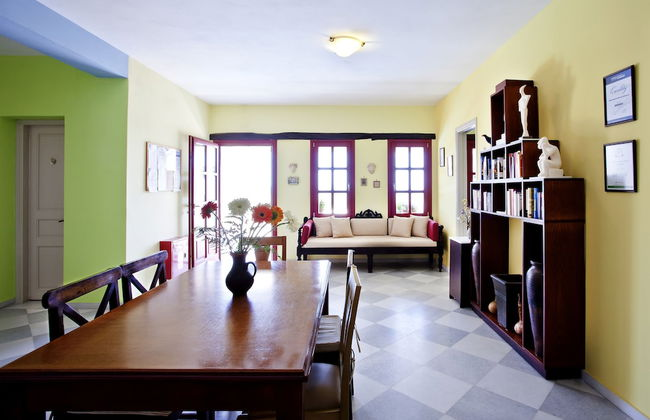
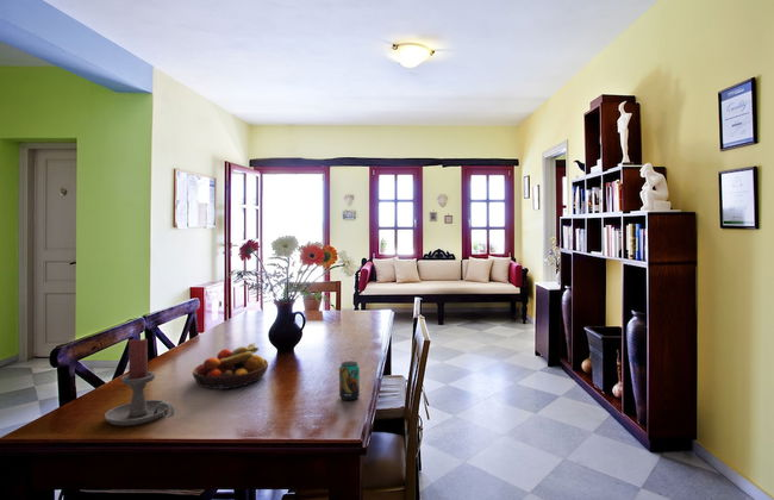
+ fruit bowl [192,342,269,390]
+ candle holder [104,338,175,426]
+ beverage can [338,360,361,401]
